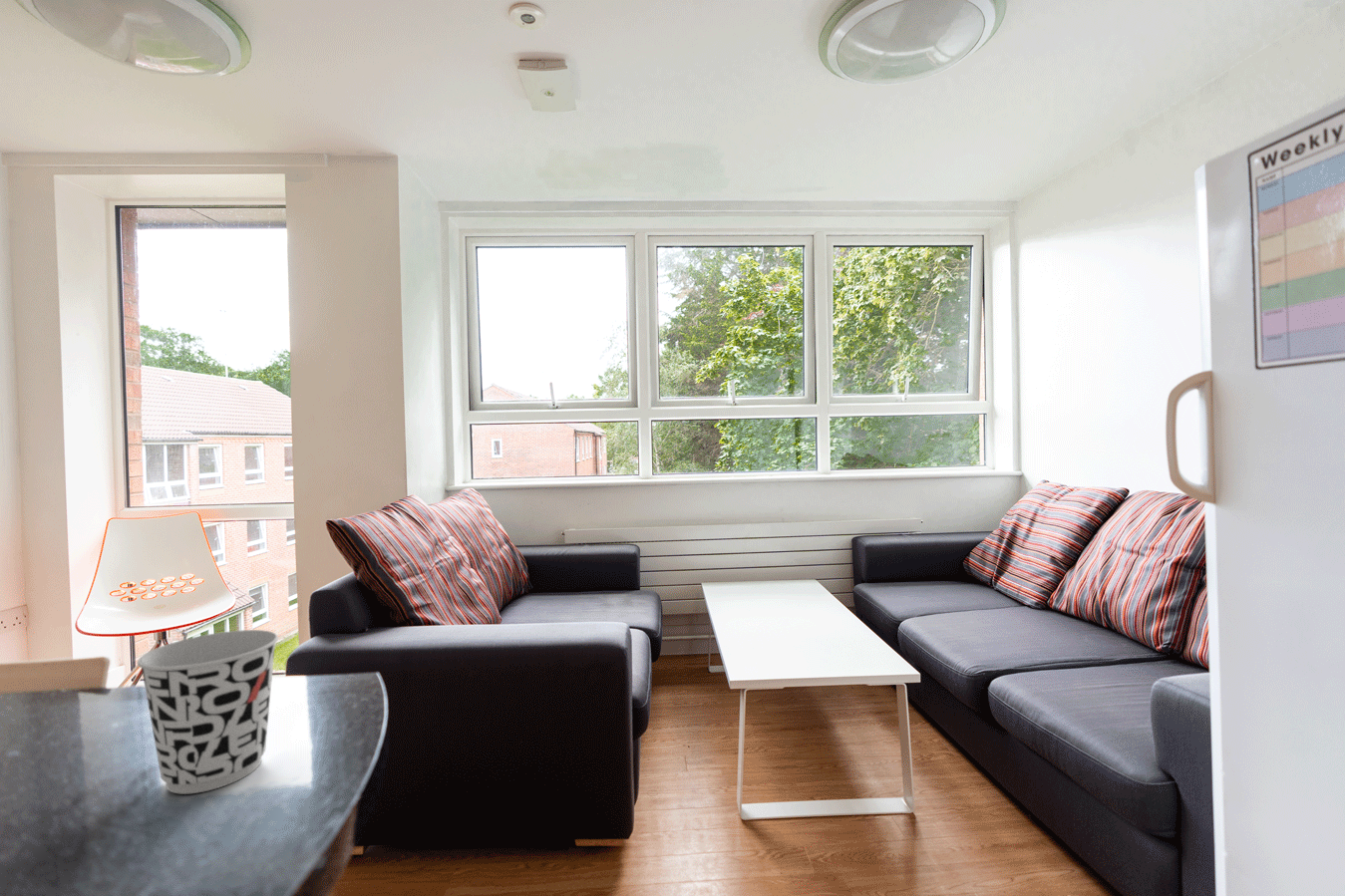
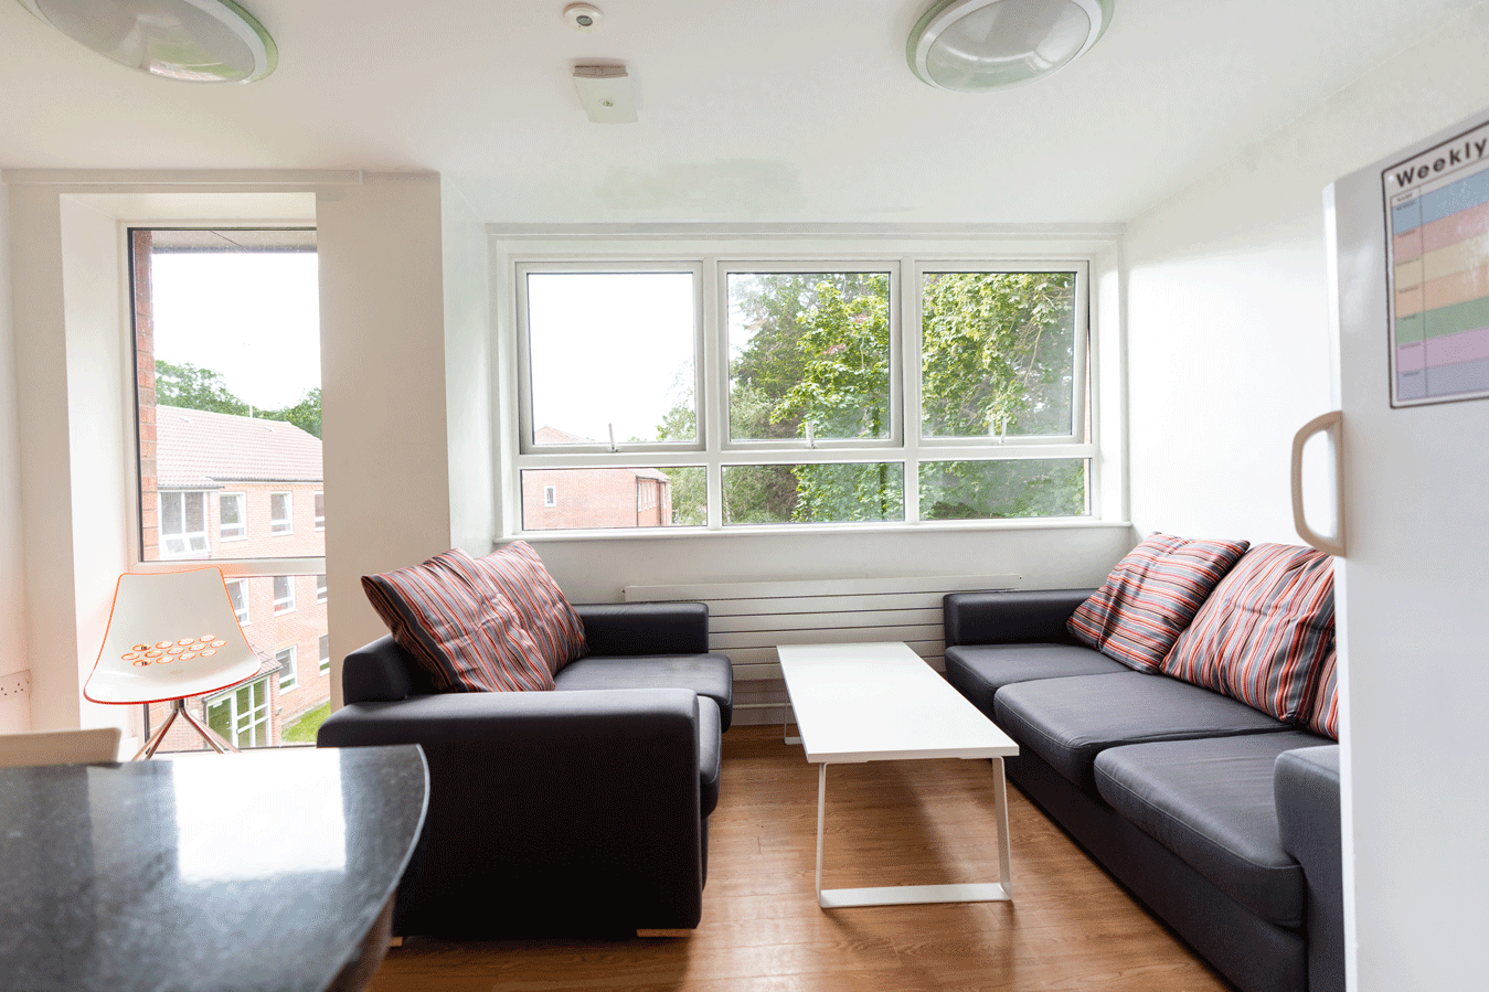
- cup [137,629,279,795]
